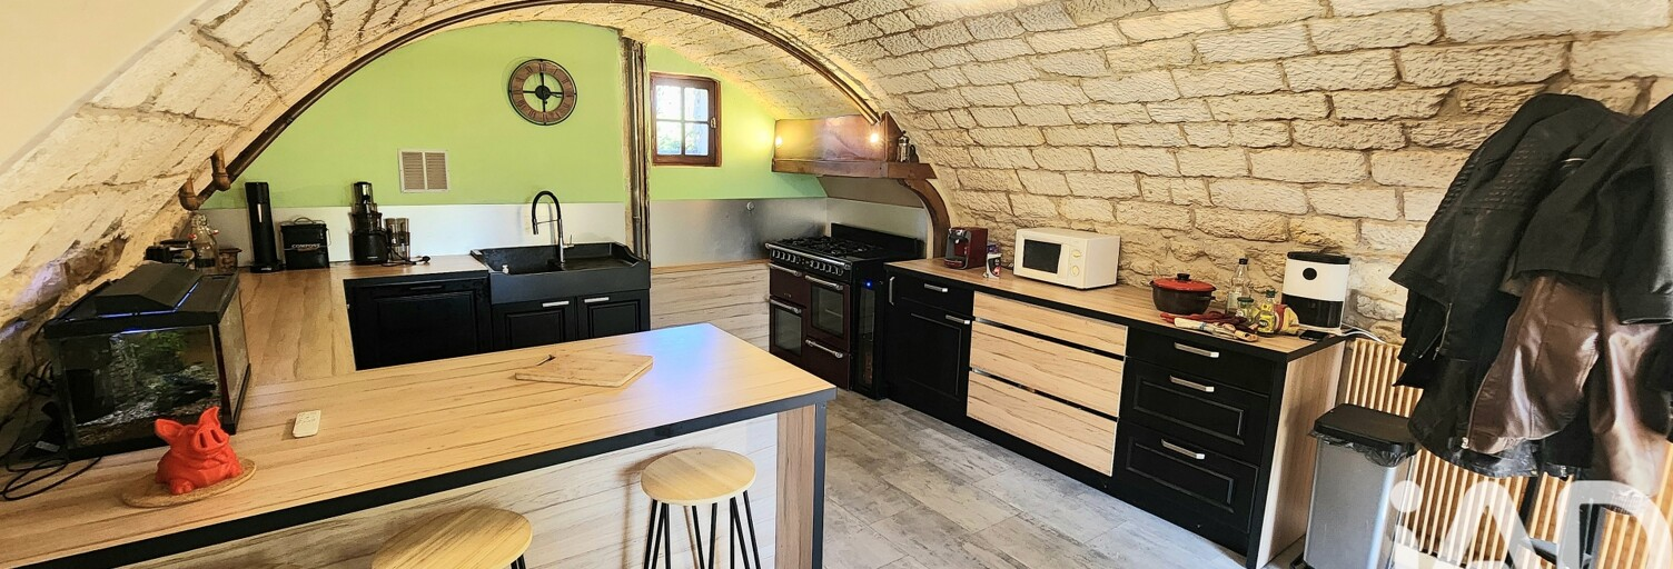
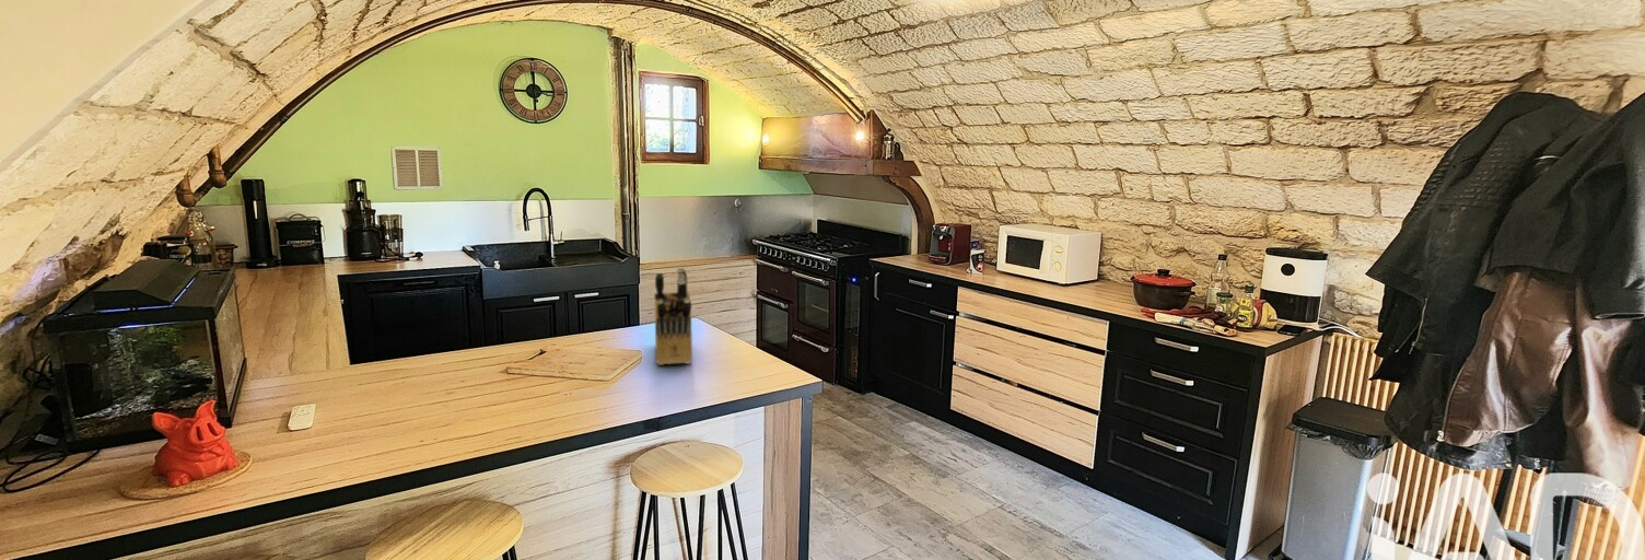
+ knife block [653,267,693,366]
